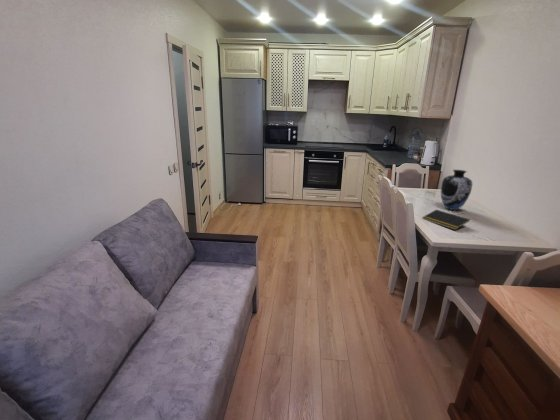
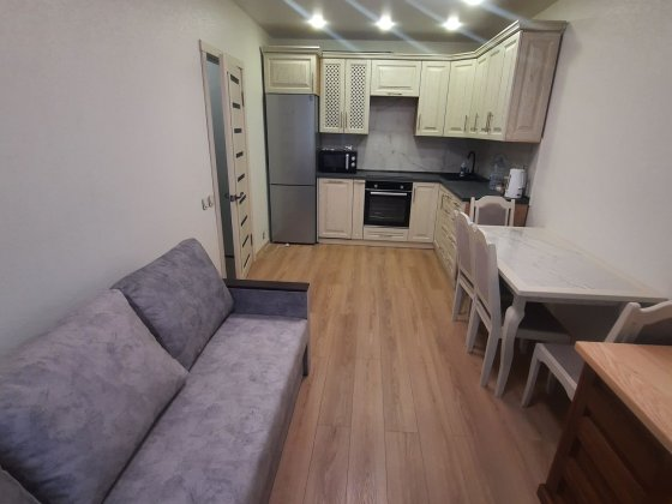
- vase [440,169,473,211]
- notepad [421,209,471,231]
